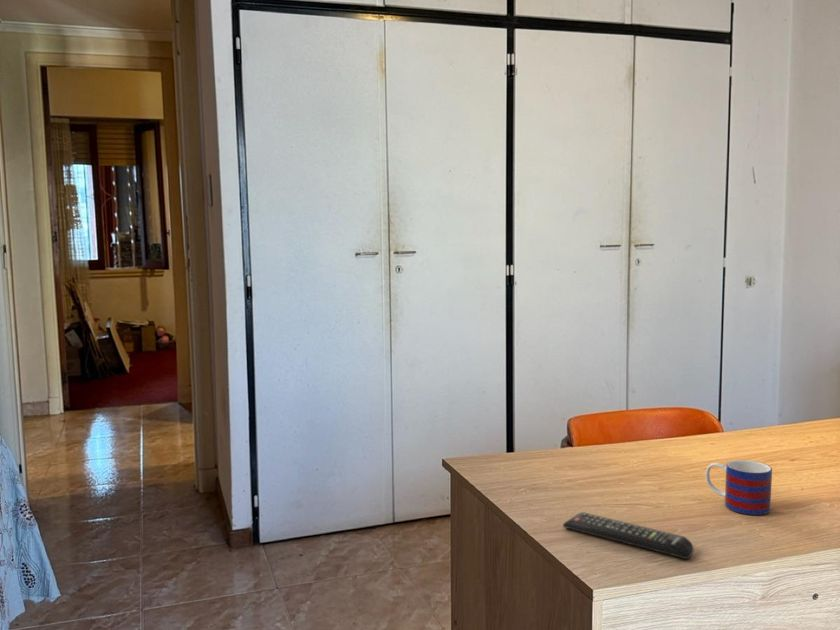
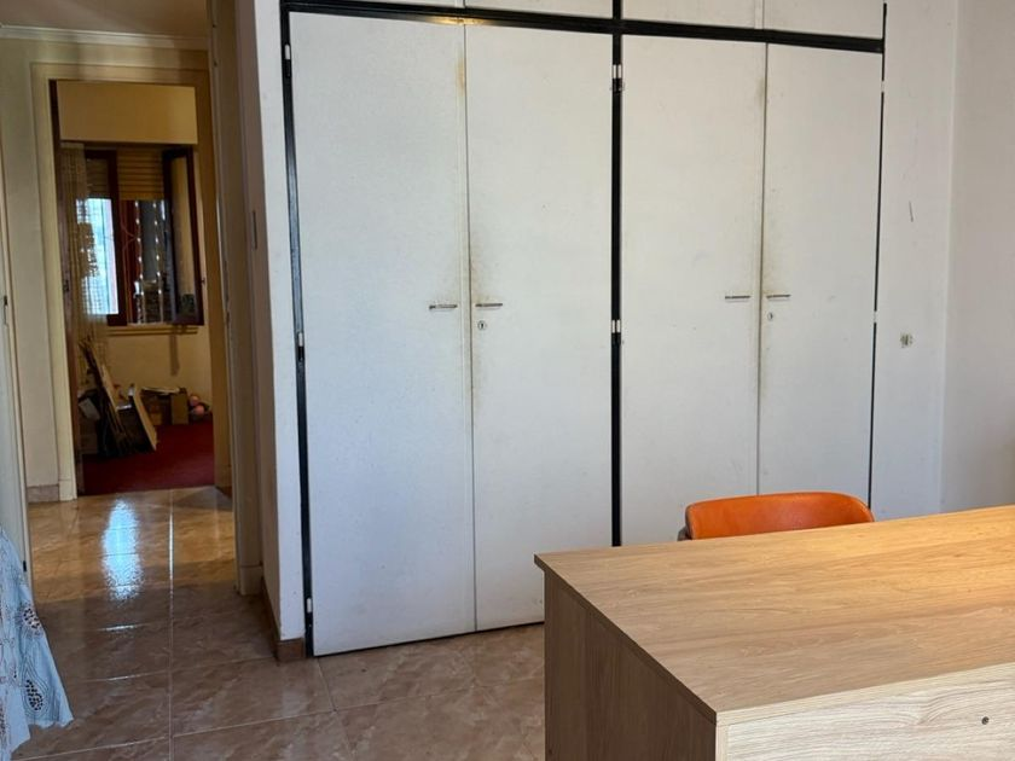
- mug [704,459,773,516]
- remote control [562,511,695,560]
